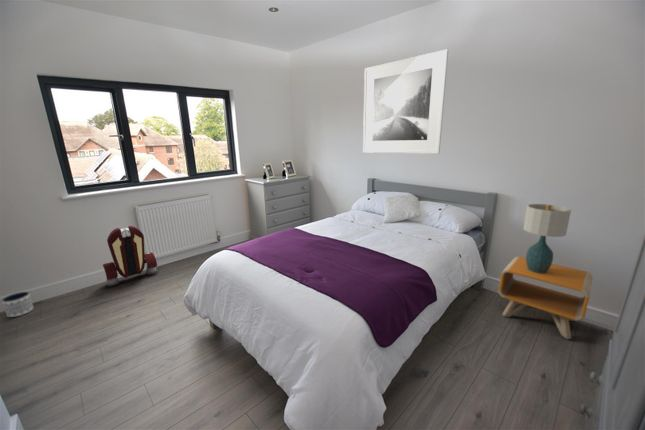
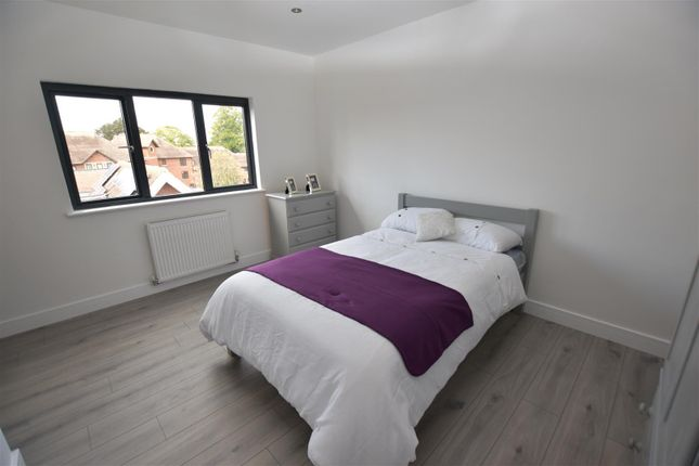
- planter [1,291,34,318]
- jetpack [102,225,158,287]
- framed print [362,48,449,155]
- nightstand [498,256,594,340]
- table lamp [522,203,572,274]
